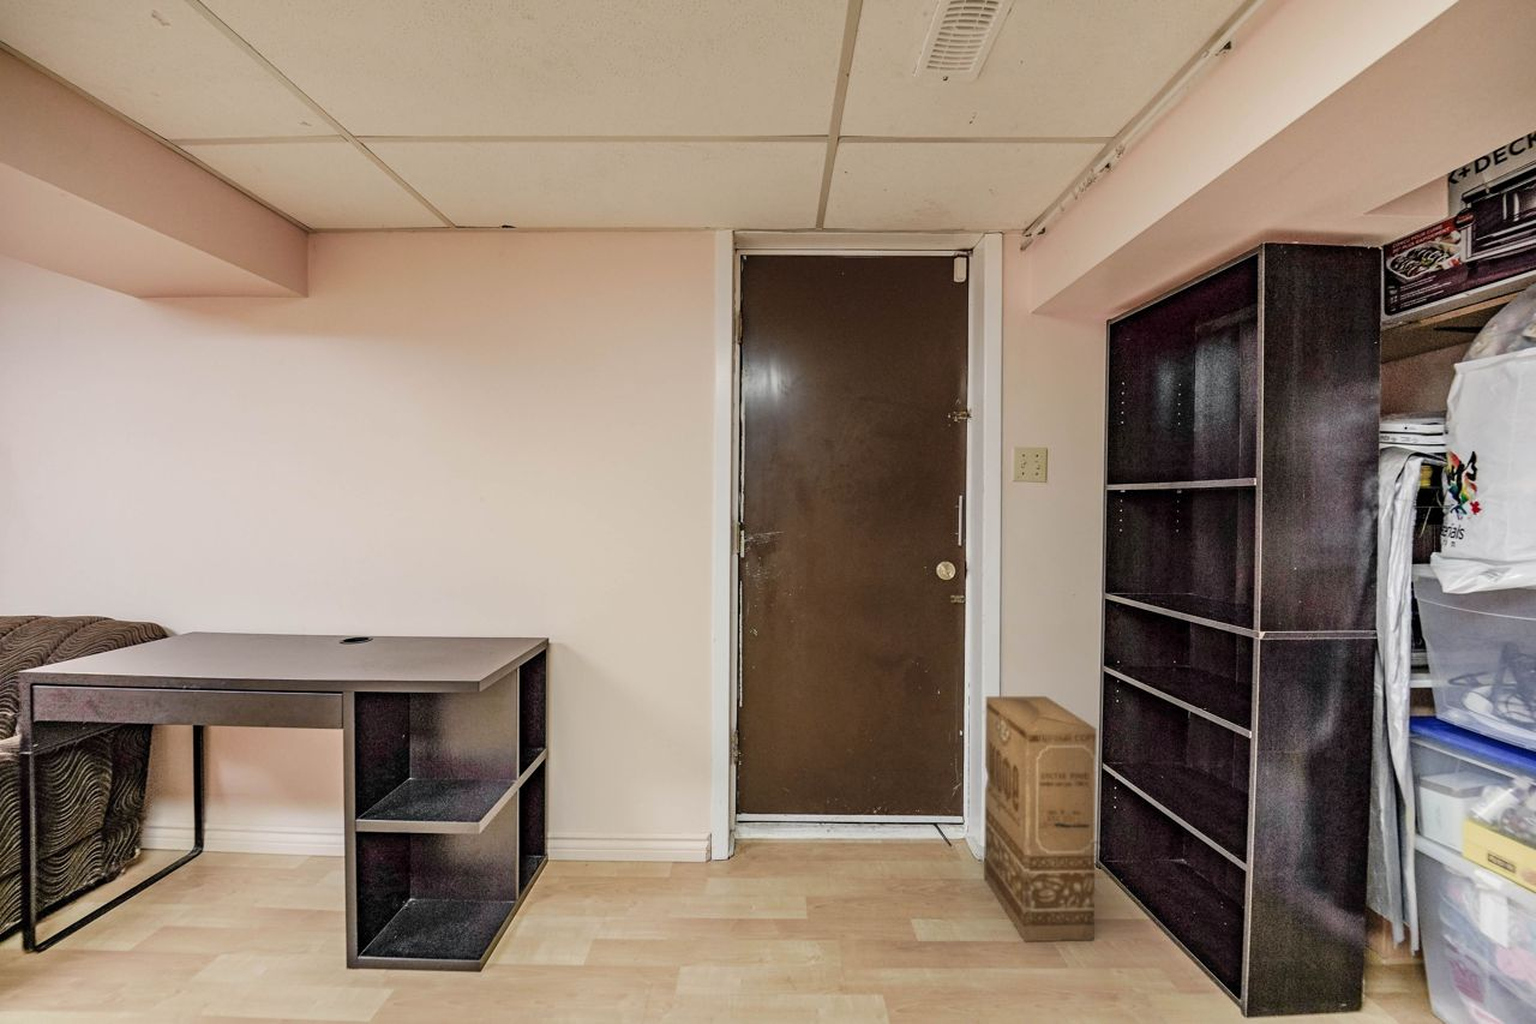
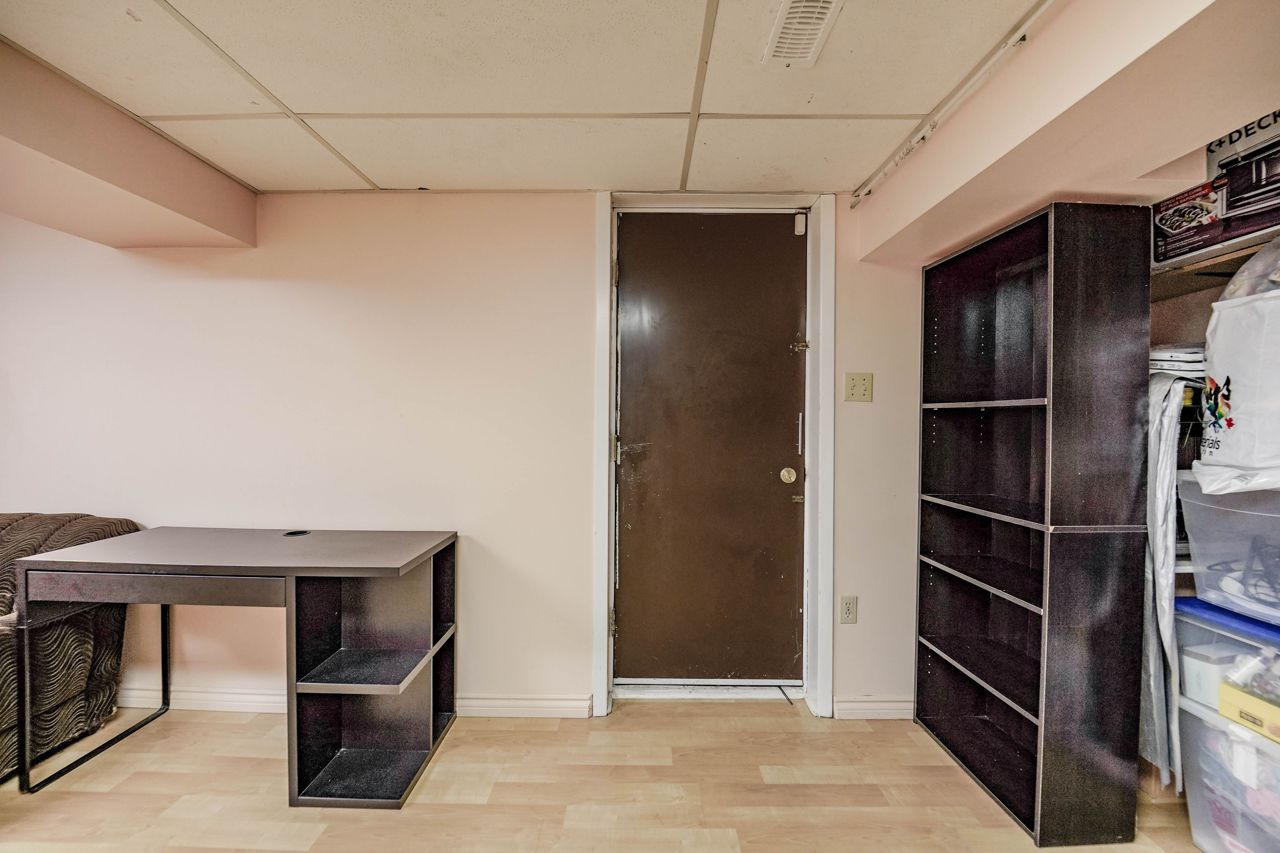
- cardboard box [983,695,1098,942]
